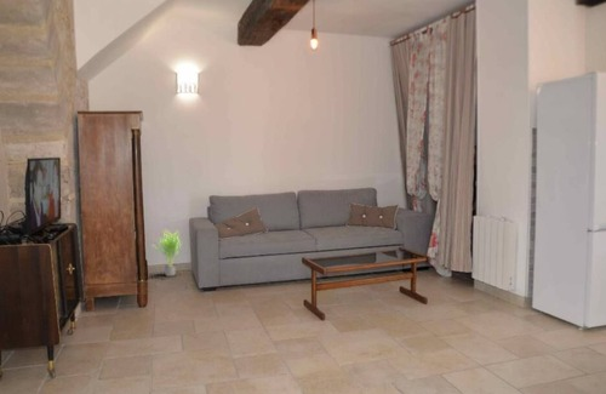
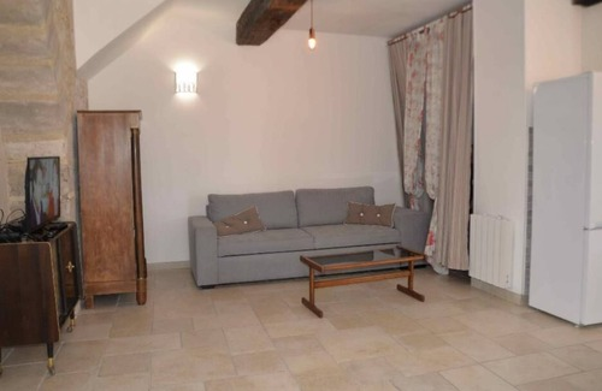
- potted plant [153,227,183,278]
